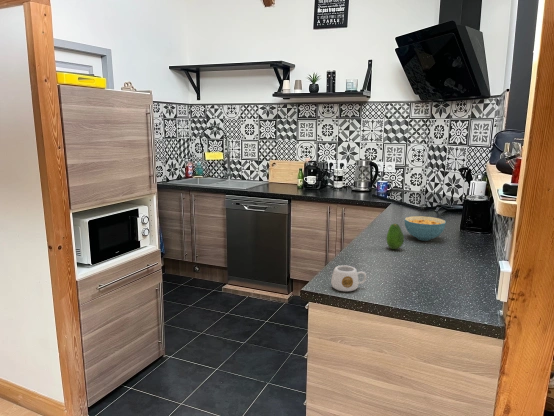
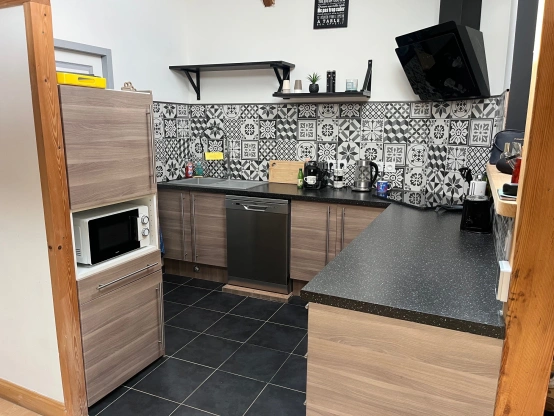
- fruit [385,223,405,250]
- cereal bowl [404,215,447,242]
- mug [330,264,367,292]
